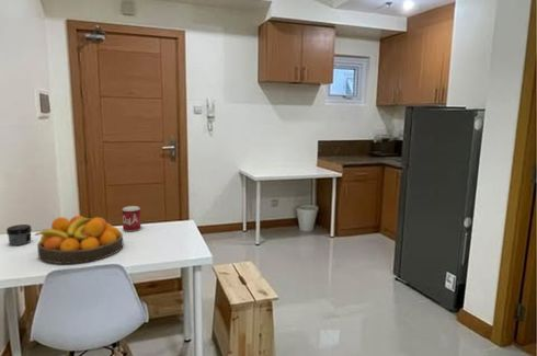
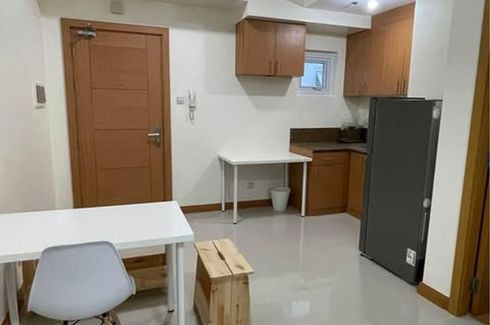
- jar [5,223,33,246]
- beverage can [122,205,141,232]
- fruit bowl [34,215,124,265]
